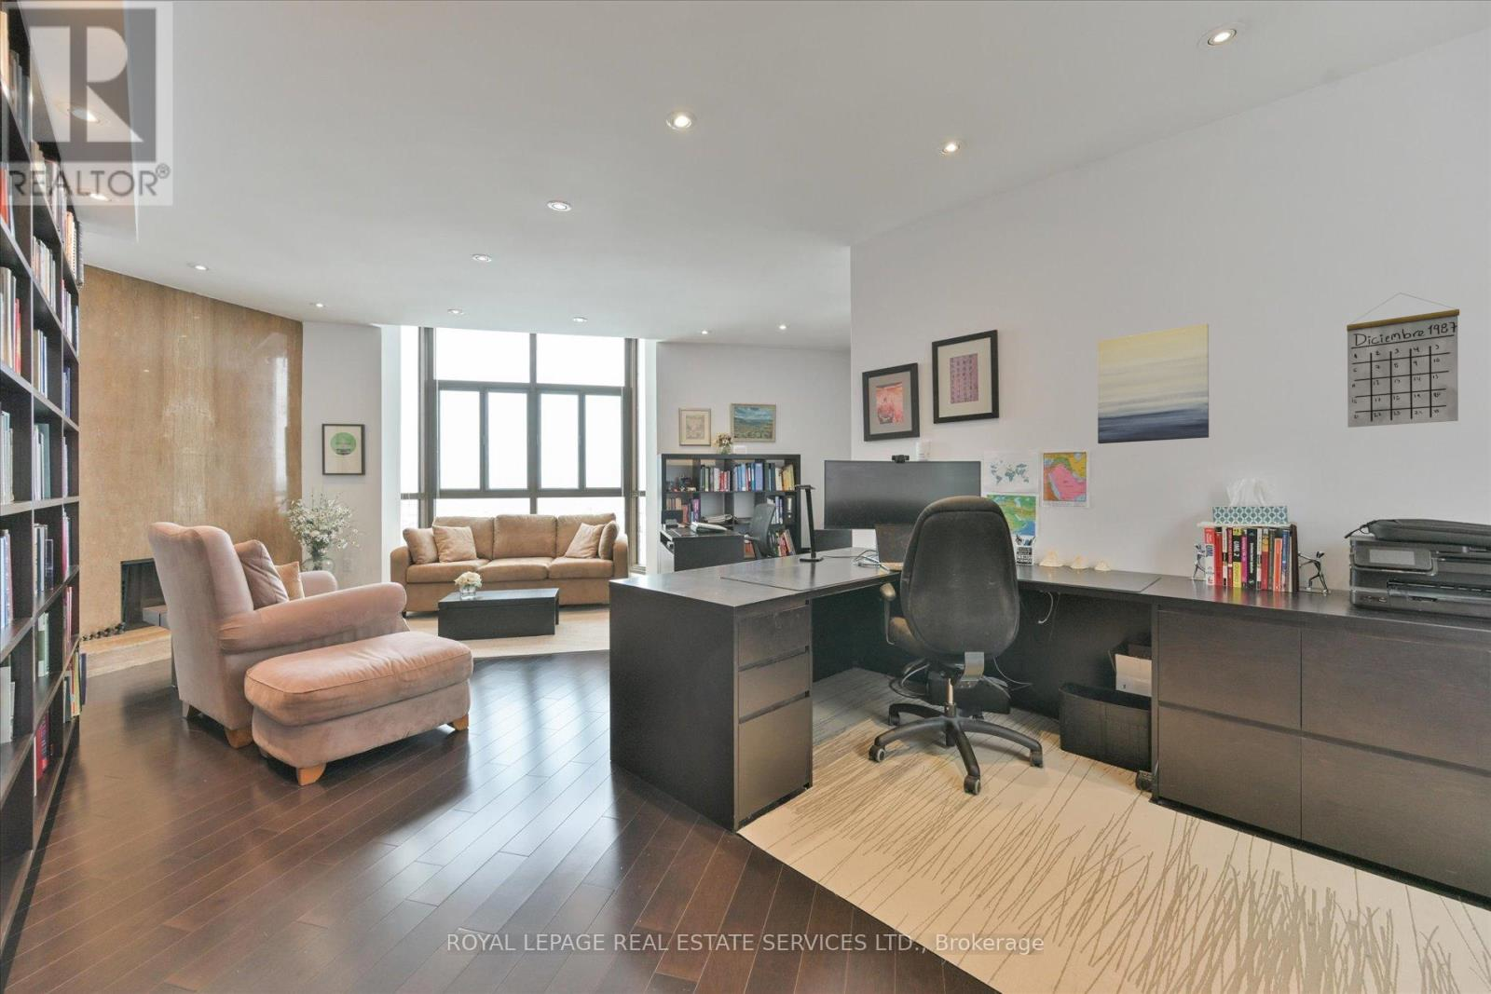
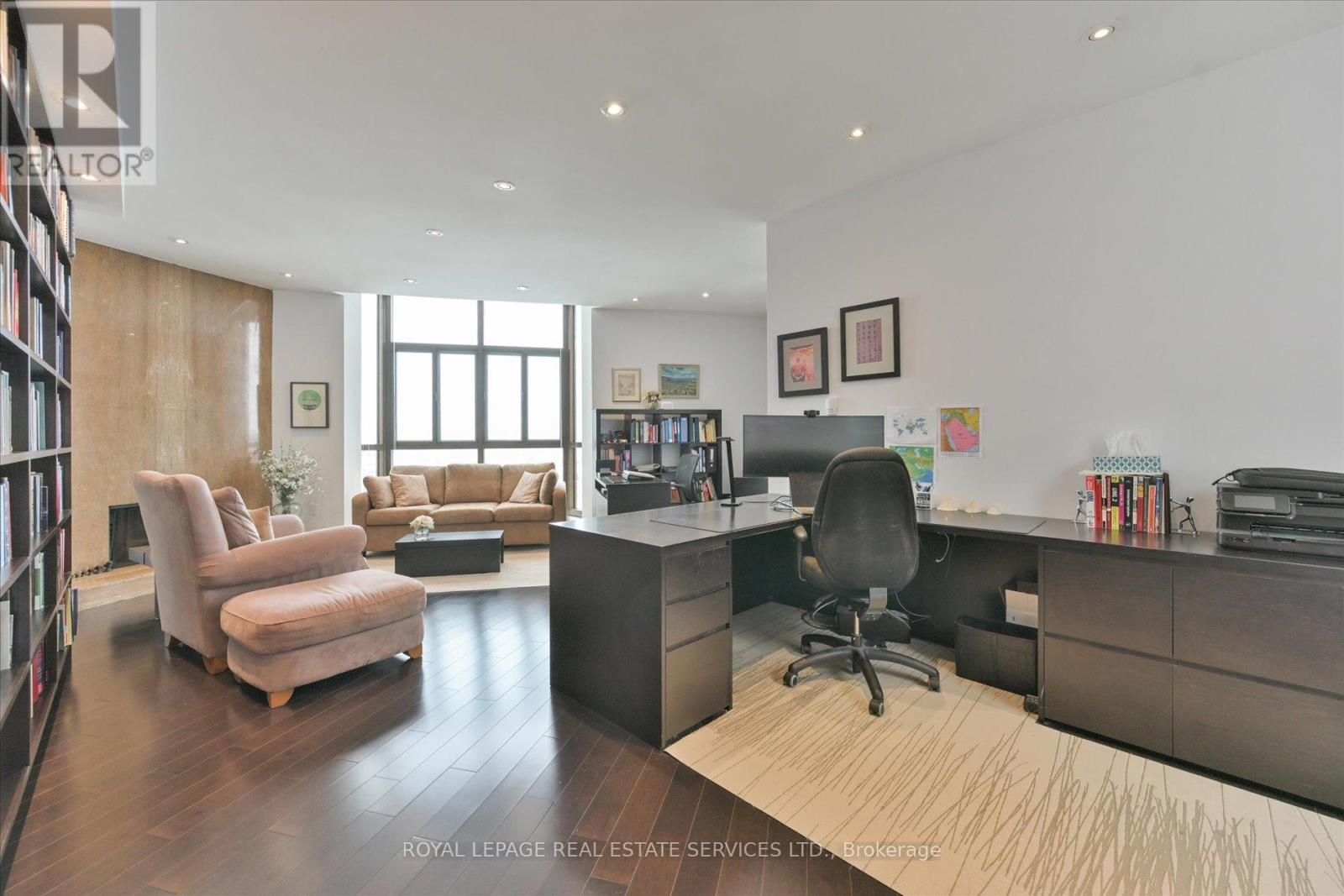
- wall art [1097,323,1209,445]
- calendar [1346,293,1460,428]
